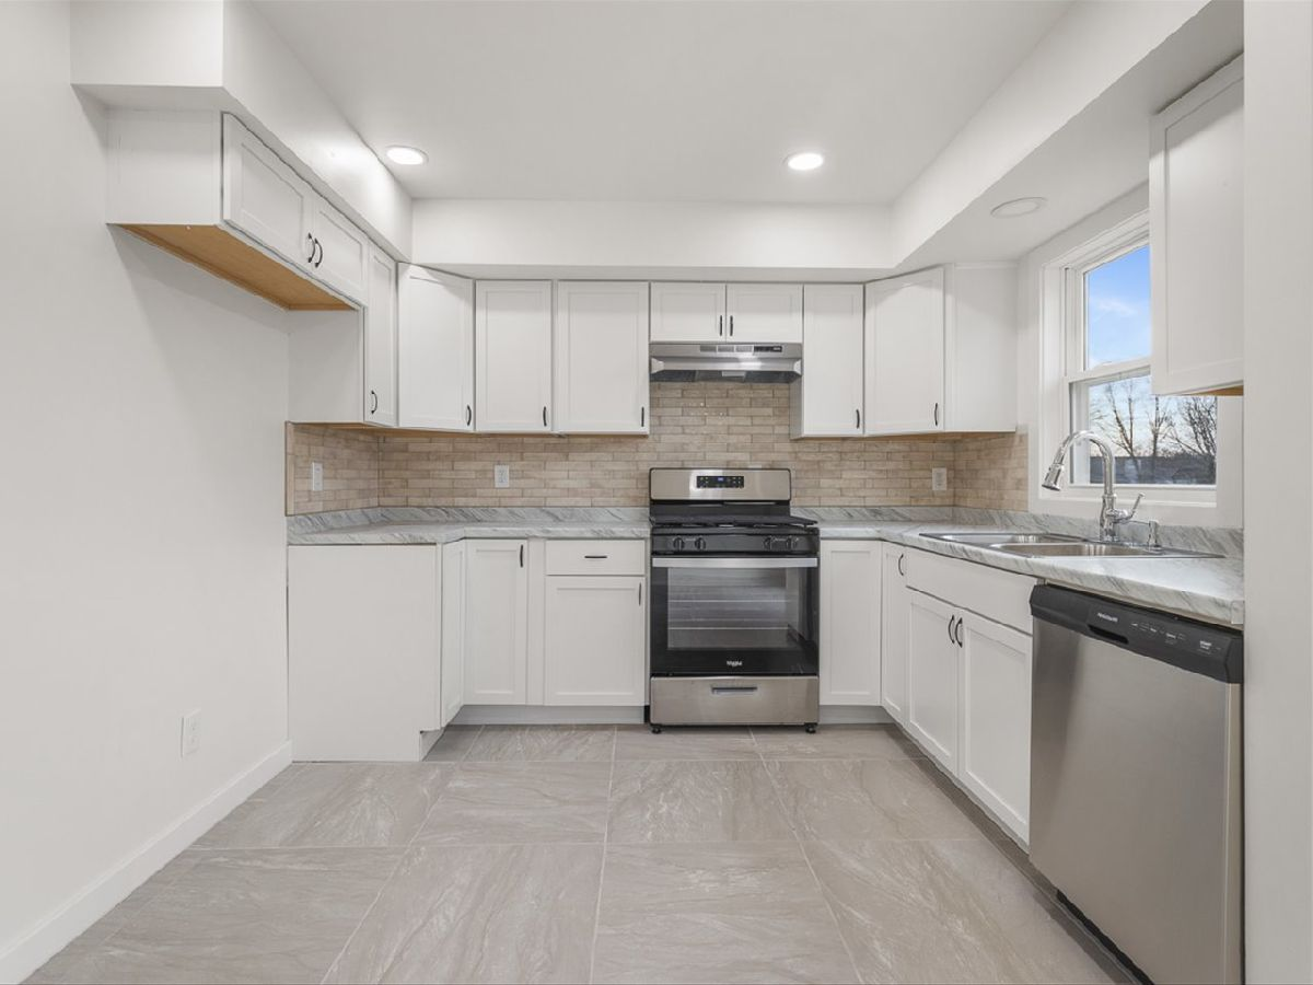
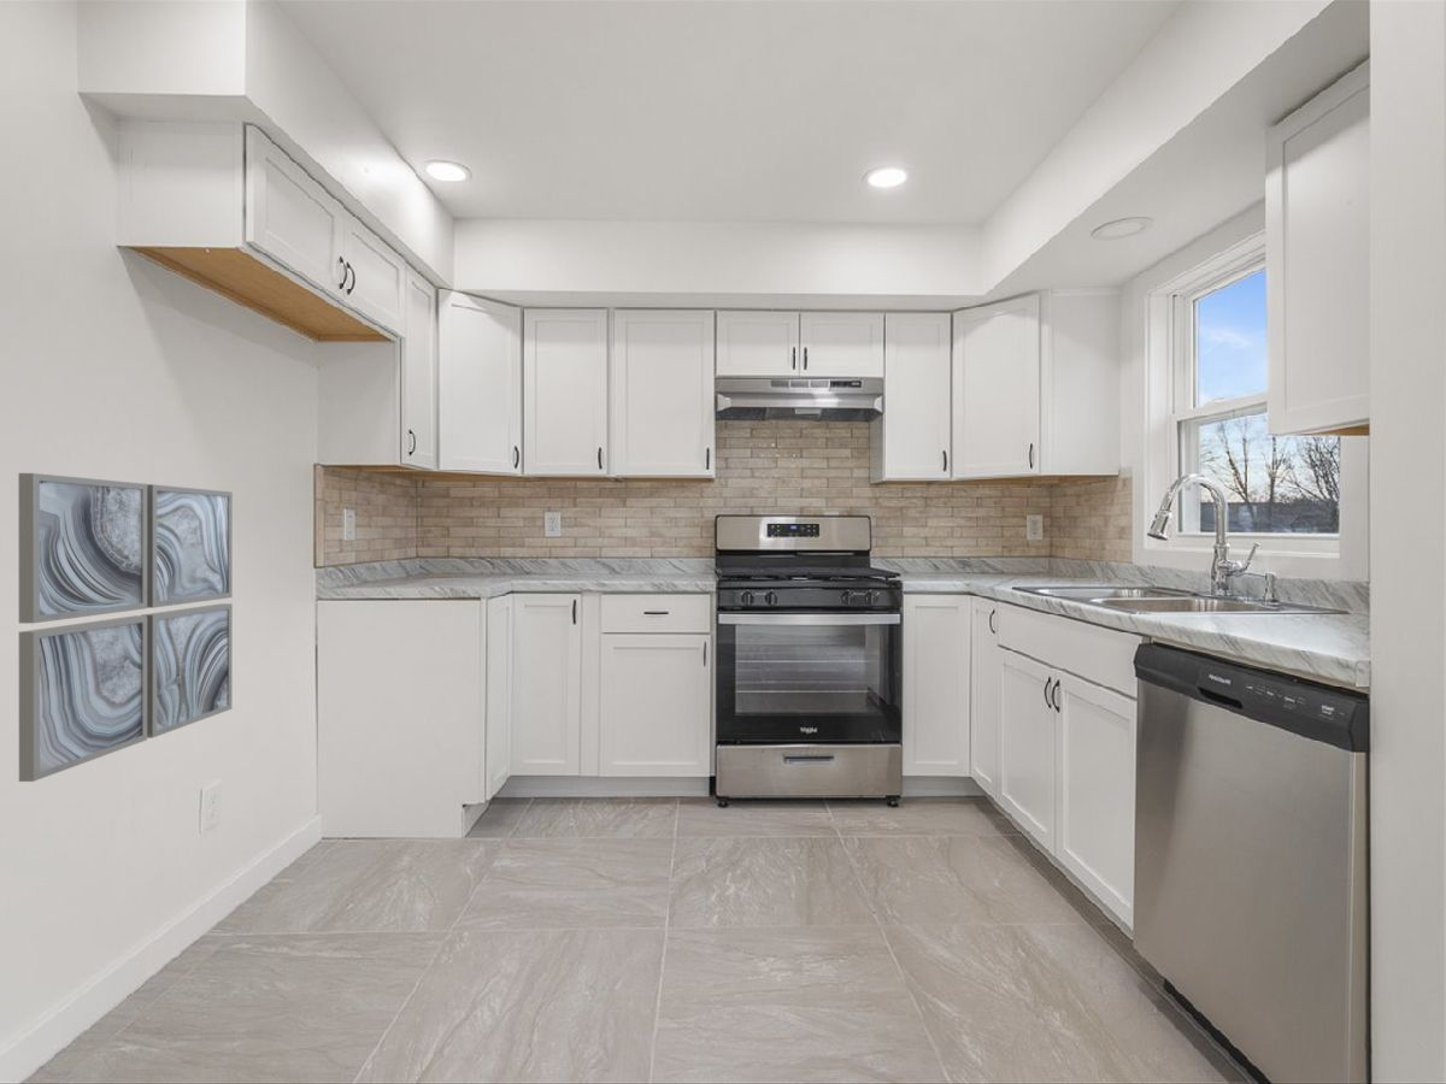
+ wall art [17,472,234,783]
